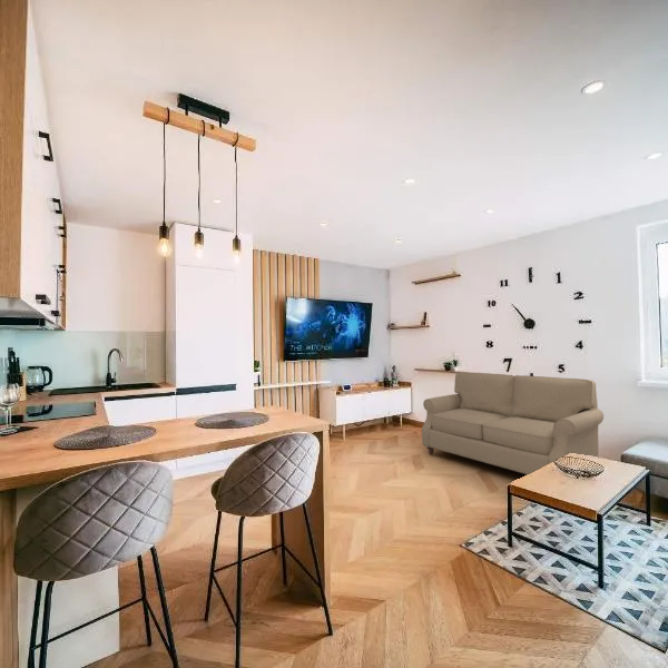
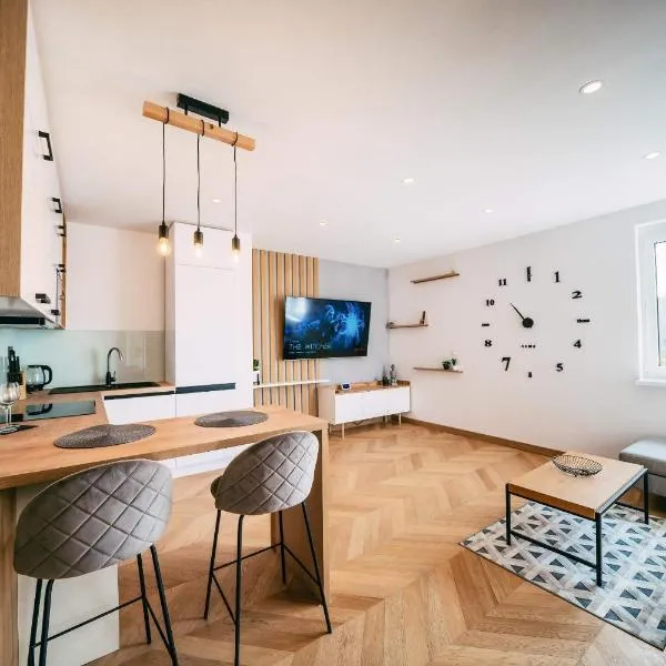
- sofa [421,371,605,475]
